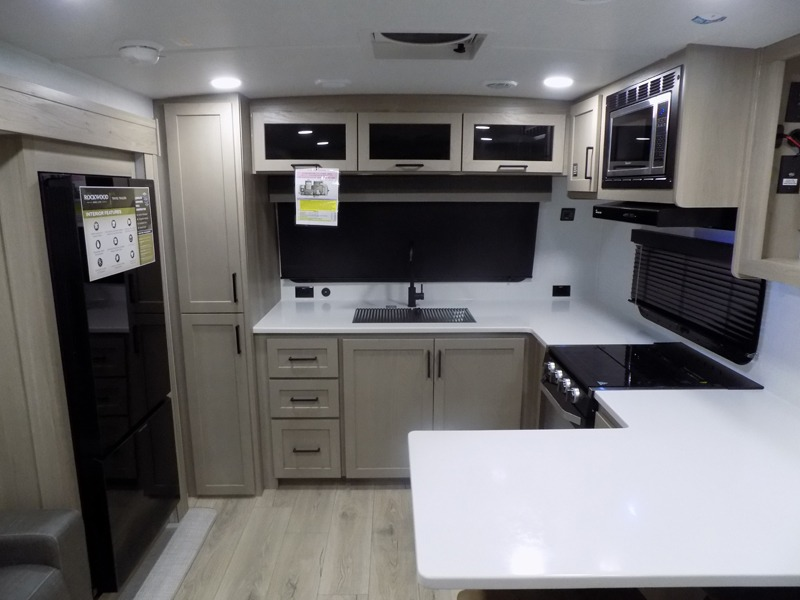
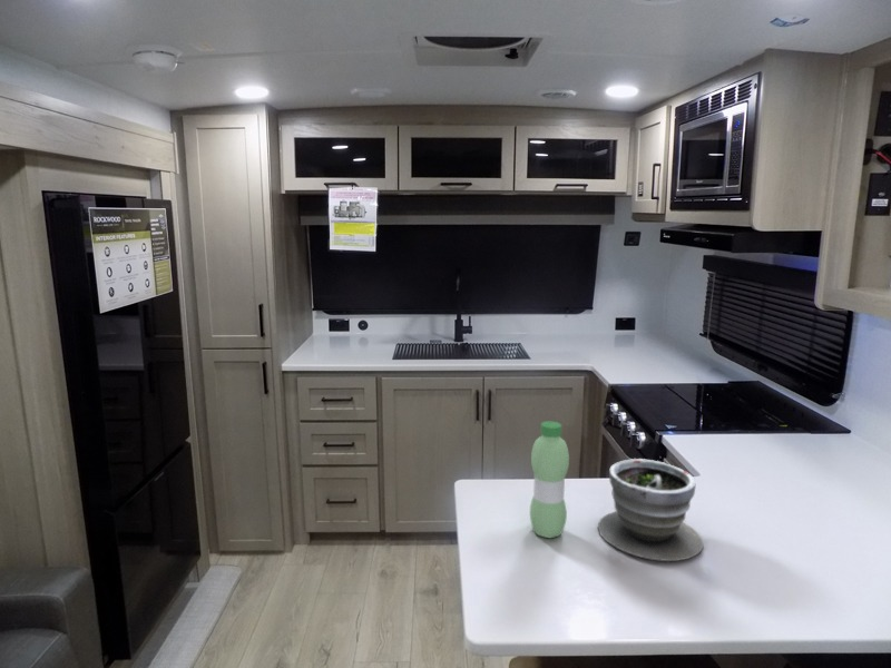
+ water bottle [529,421,570,539]
+ planter [597,458,704,562]
